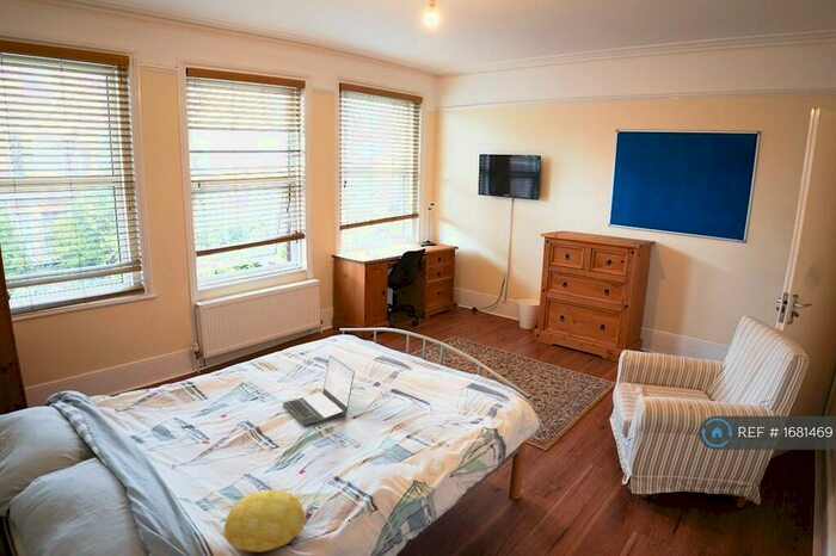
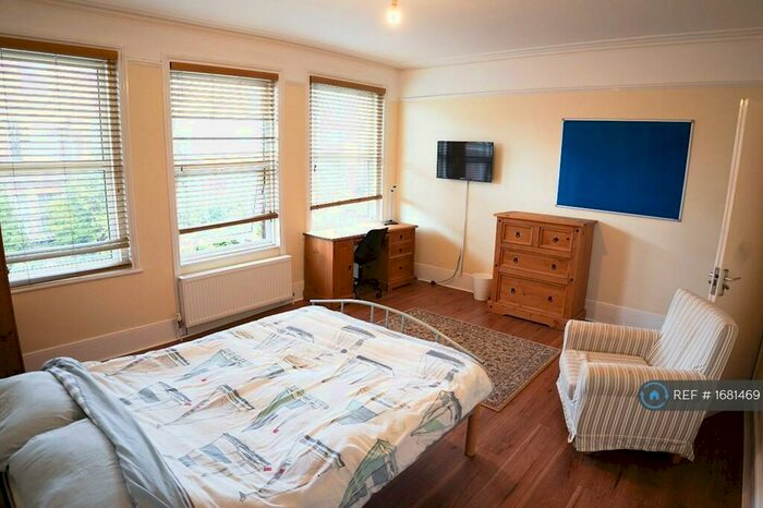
- laptop [282,354,356,427]
- cushion [222,489,307,554]
